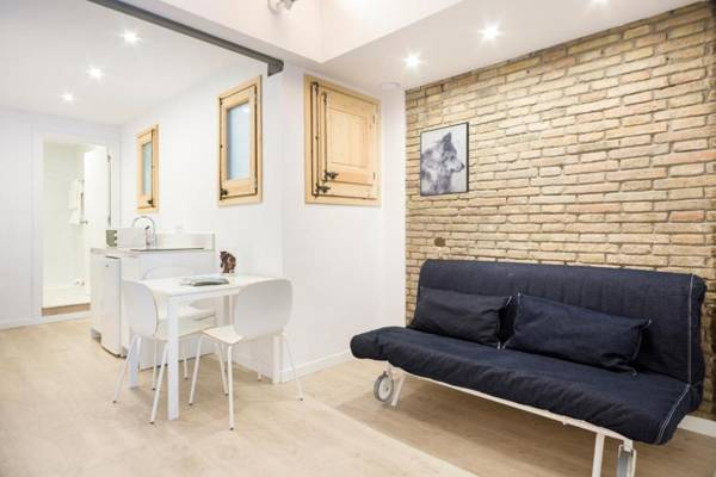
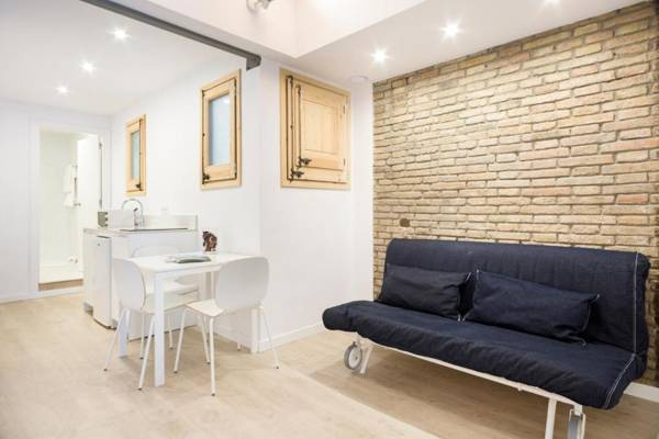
- wall art [419,120,470,198]
